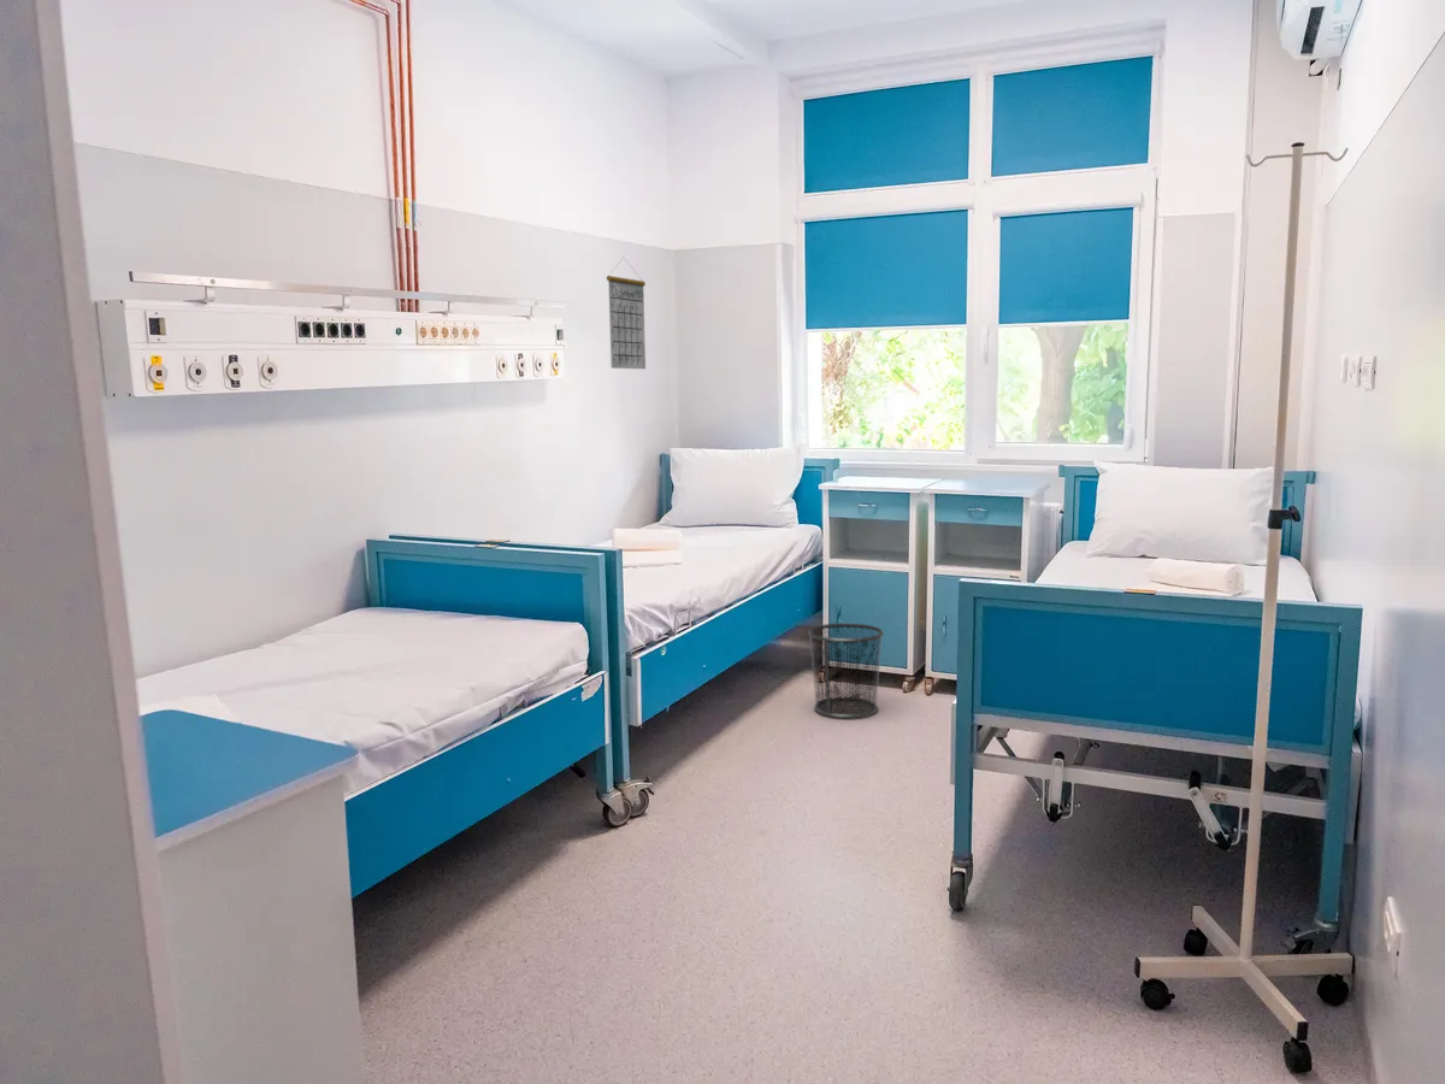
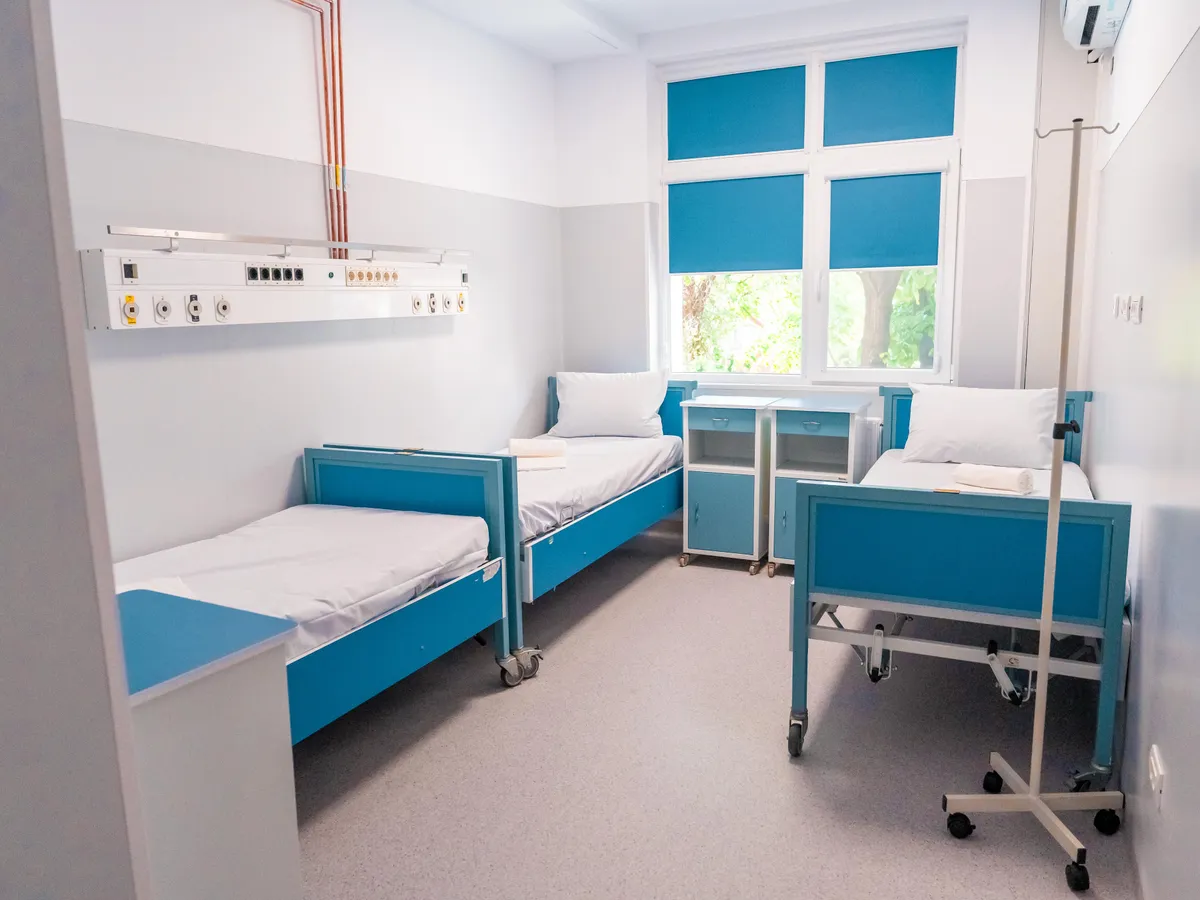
- calendar [606,257,647,370]
- waste bin [807,623,885,719]
